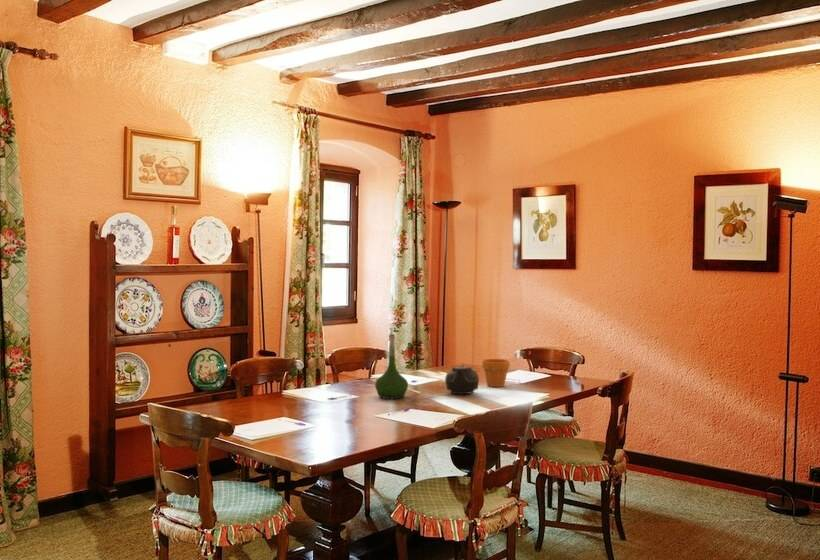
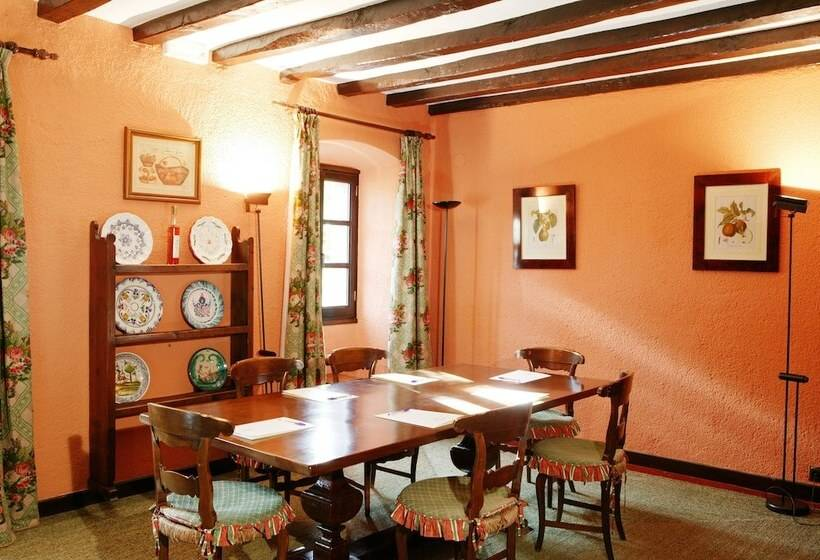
- vase [374,333,409,400]
- flower pot [481,358,511,388]
- teapot [444,364,480,395]
